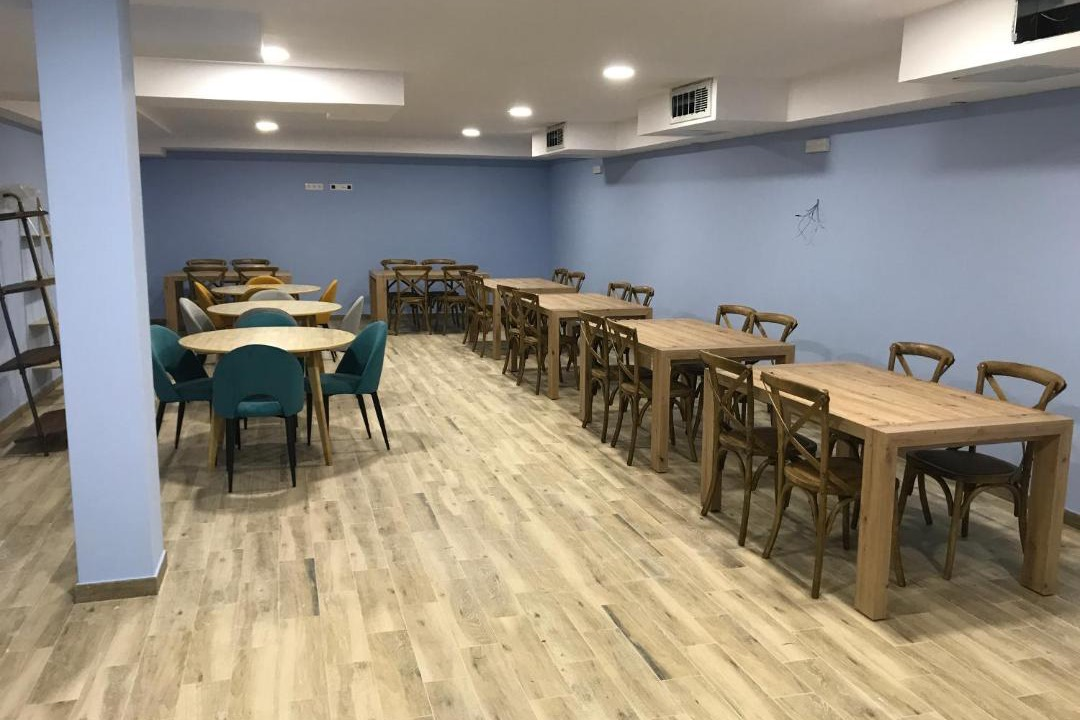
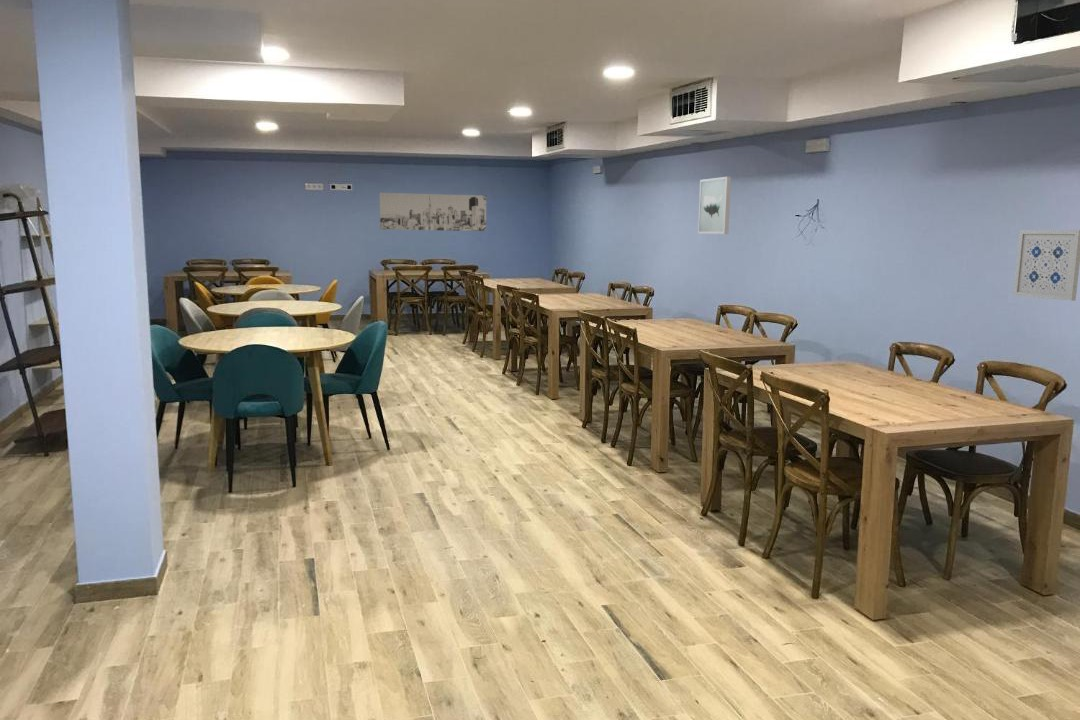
+ wall art [697,176,732,235]
+ wall art [379,192,487,232]
+ wall art [1012,229,1080,302]
